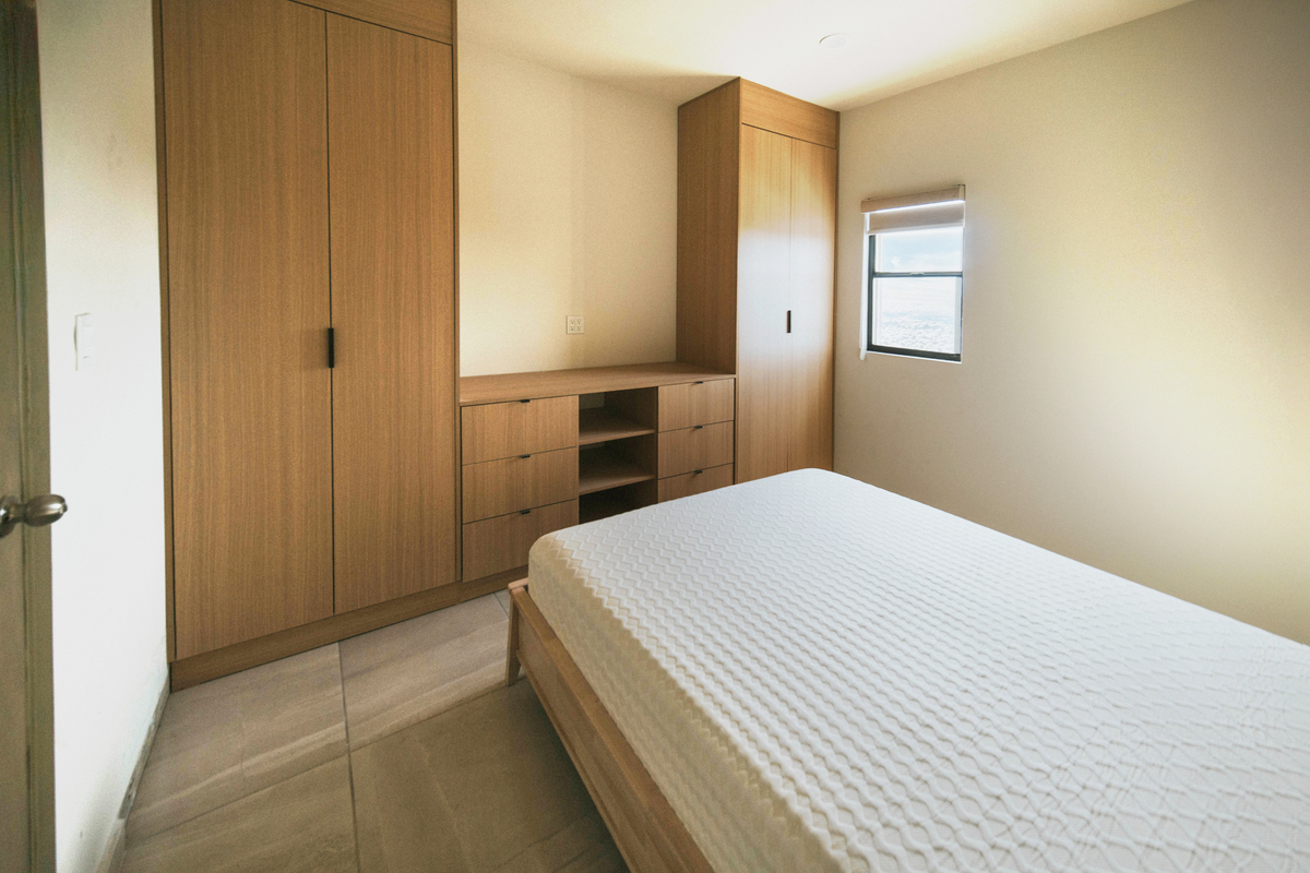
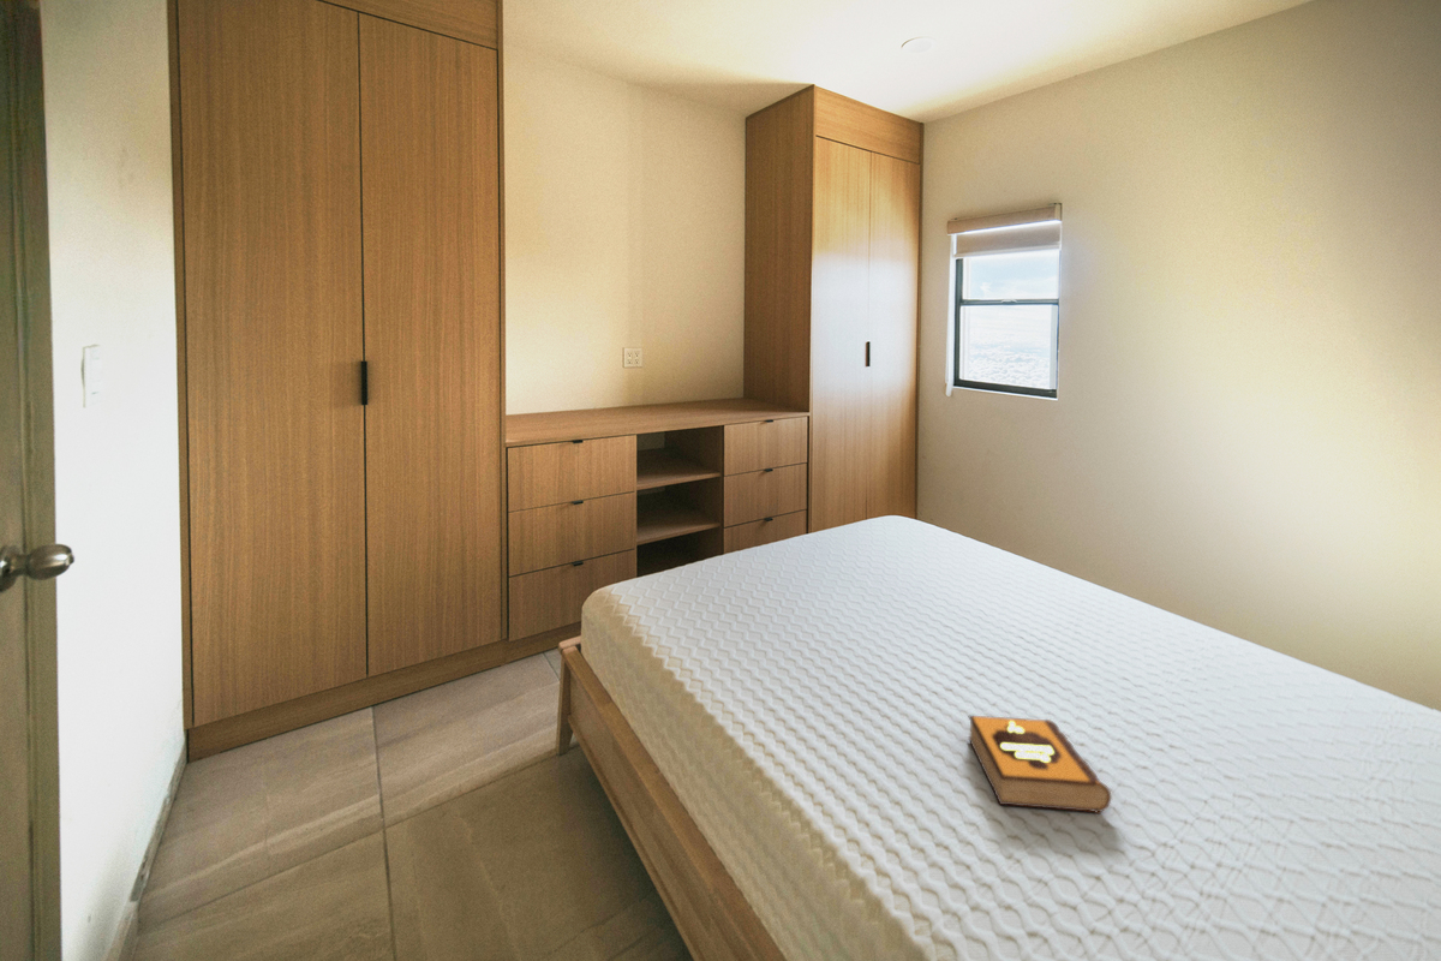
+ hardback book [967,715,1113,814]
